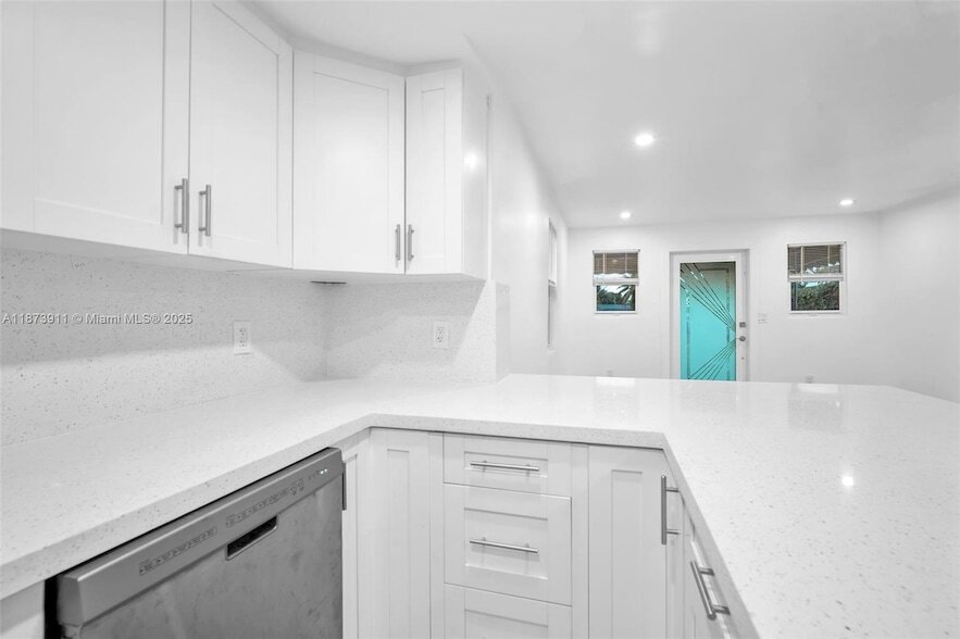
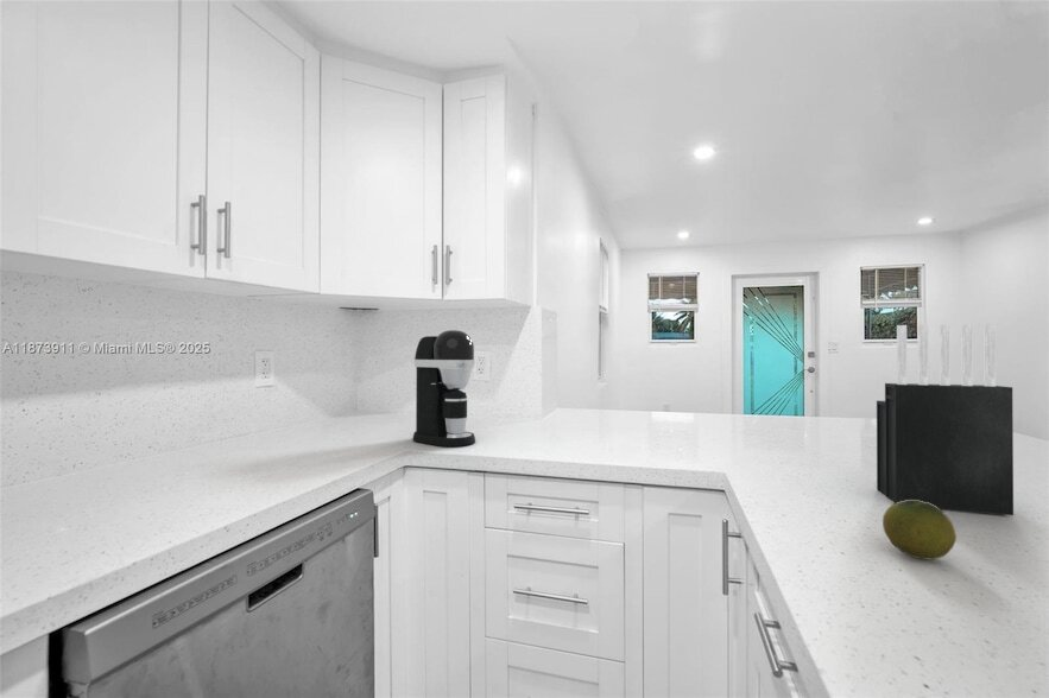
+ fruit [881,500,958,560]
+ knife block [876,323,1015,516]
+ coffee maker [411,329,476,448]
